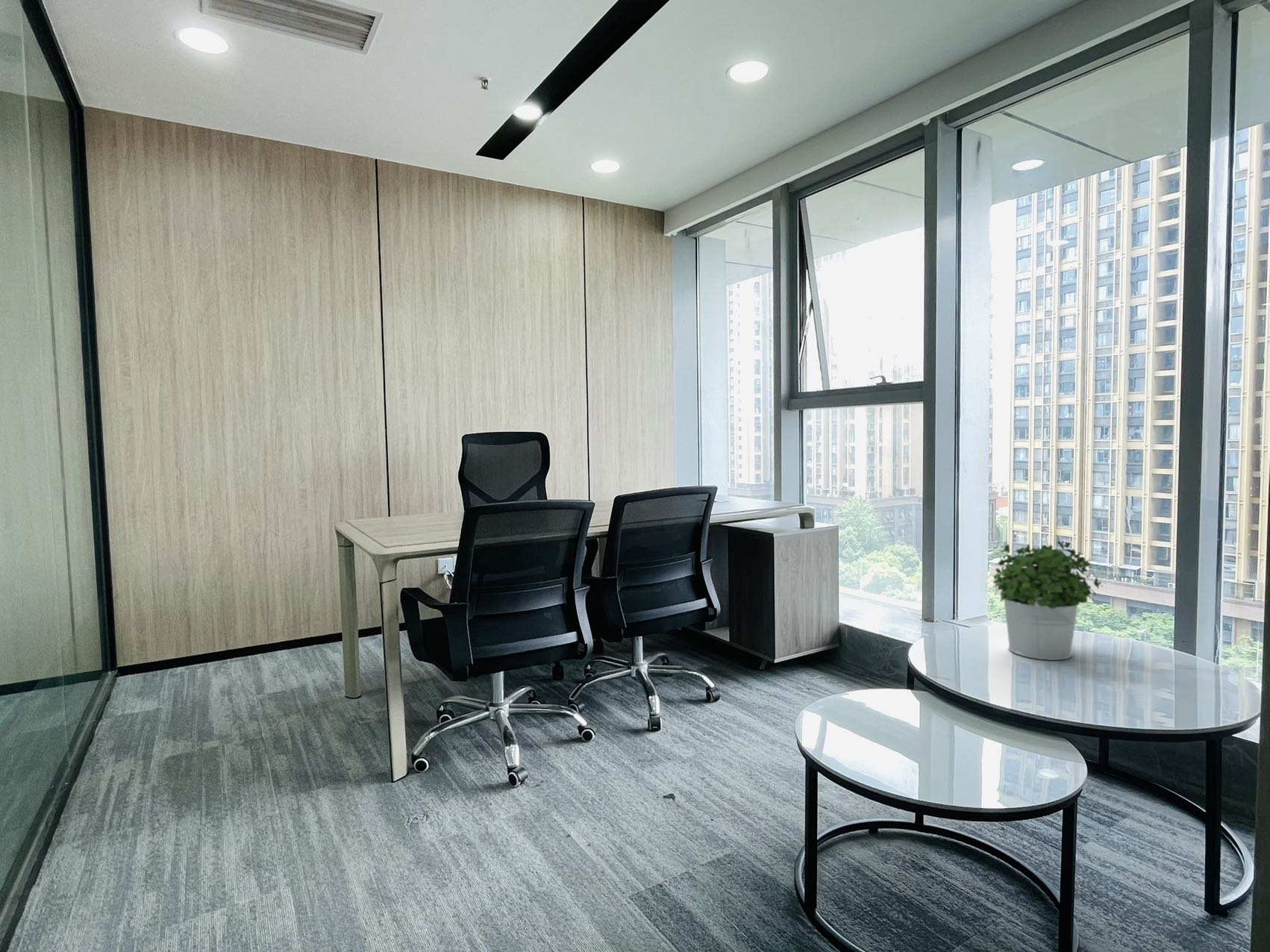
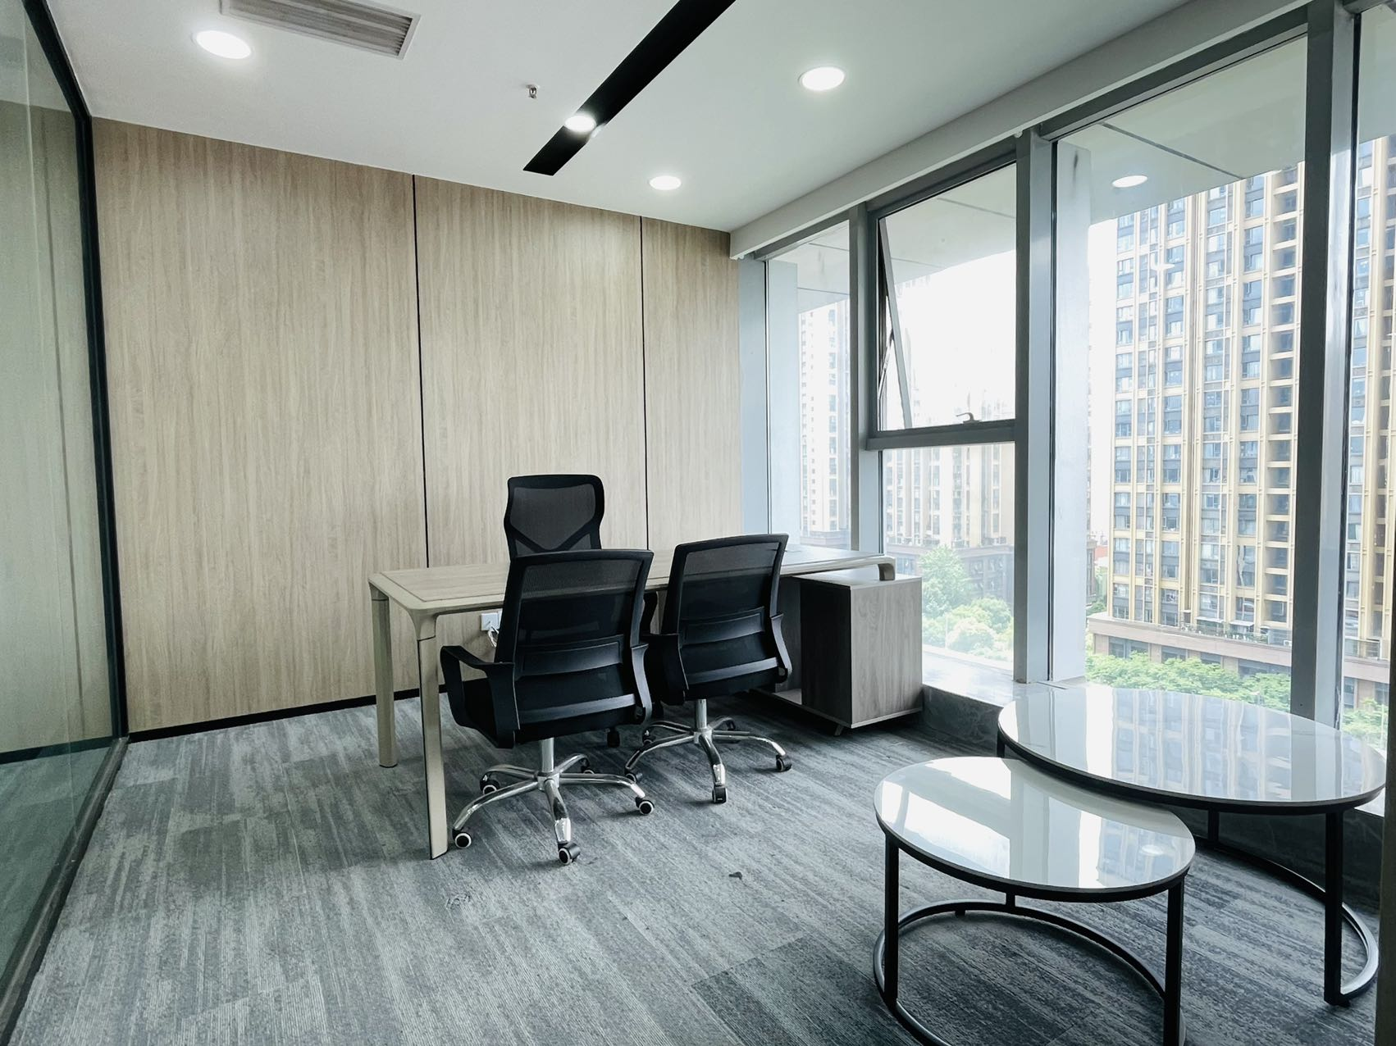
- potted plant [992,541,1104,661]
